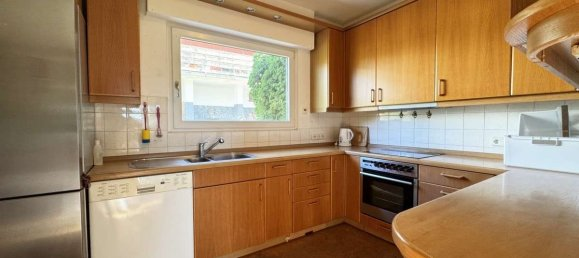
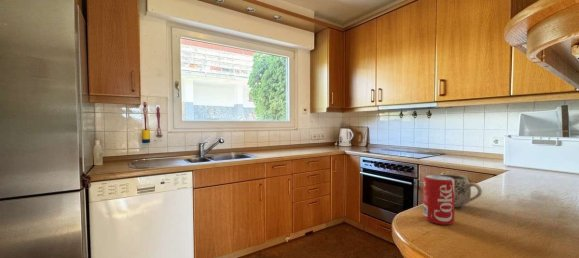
+ beverage can [422,174,455,226]
+ mug [439,173,483,208]
